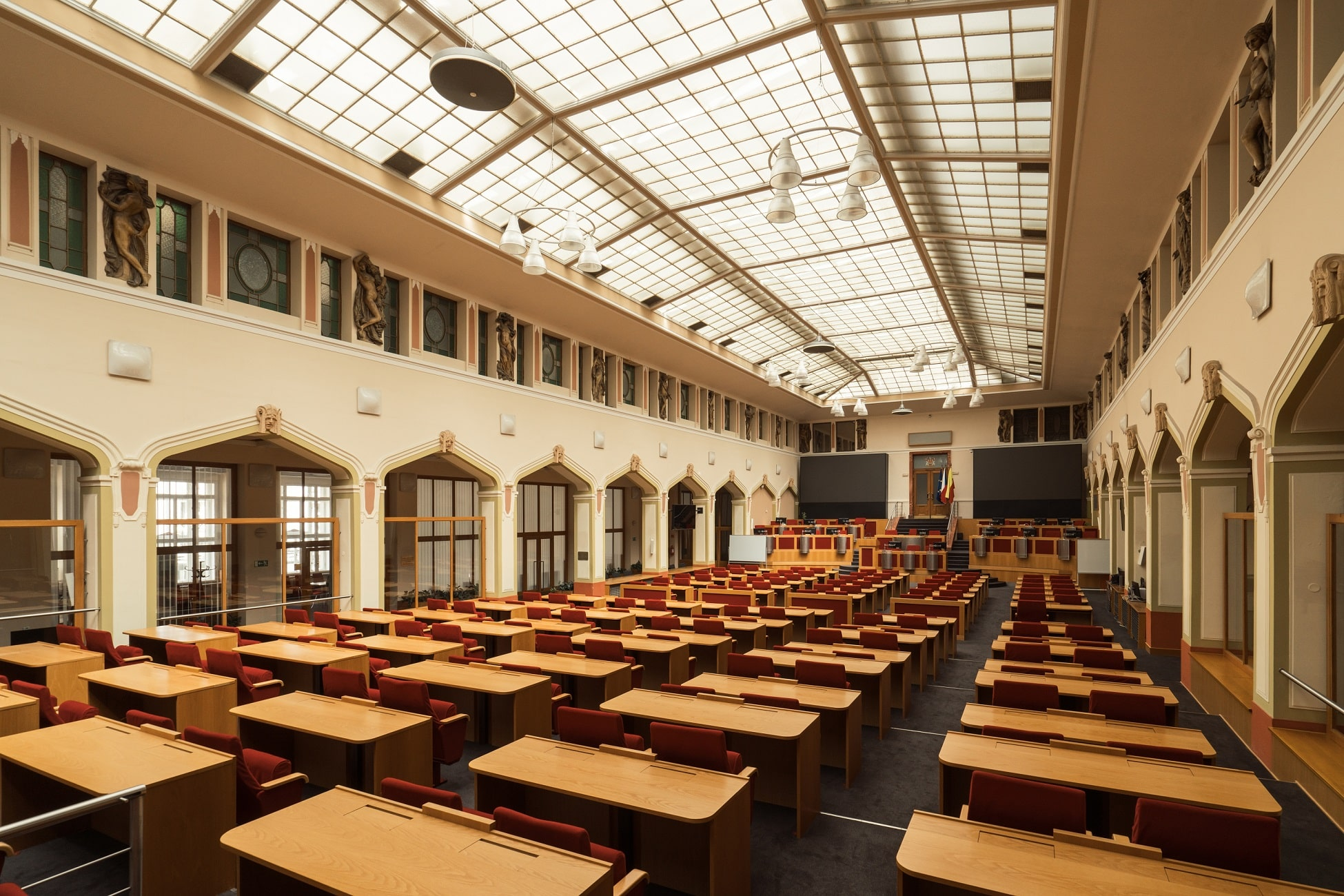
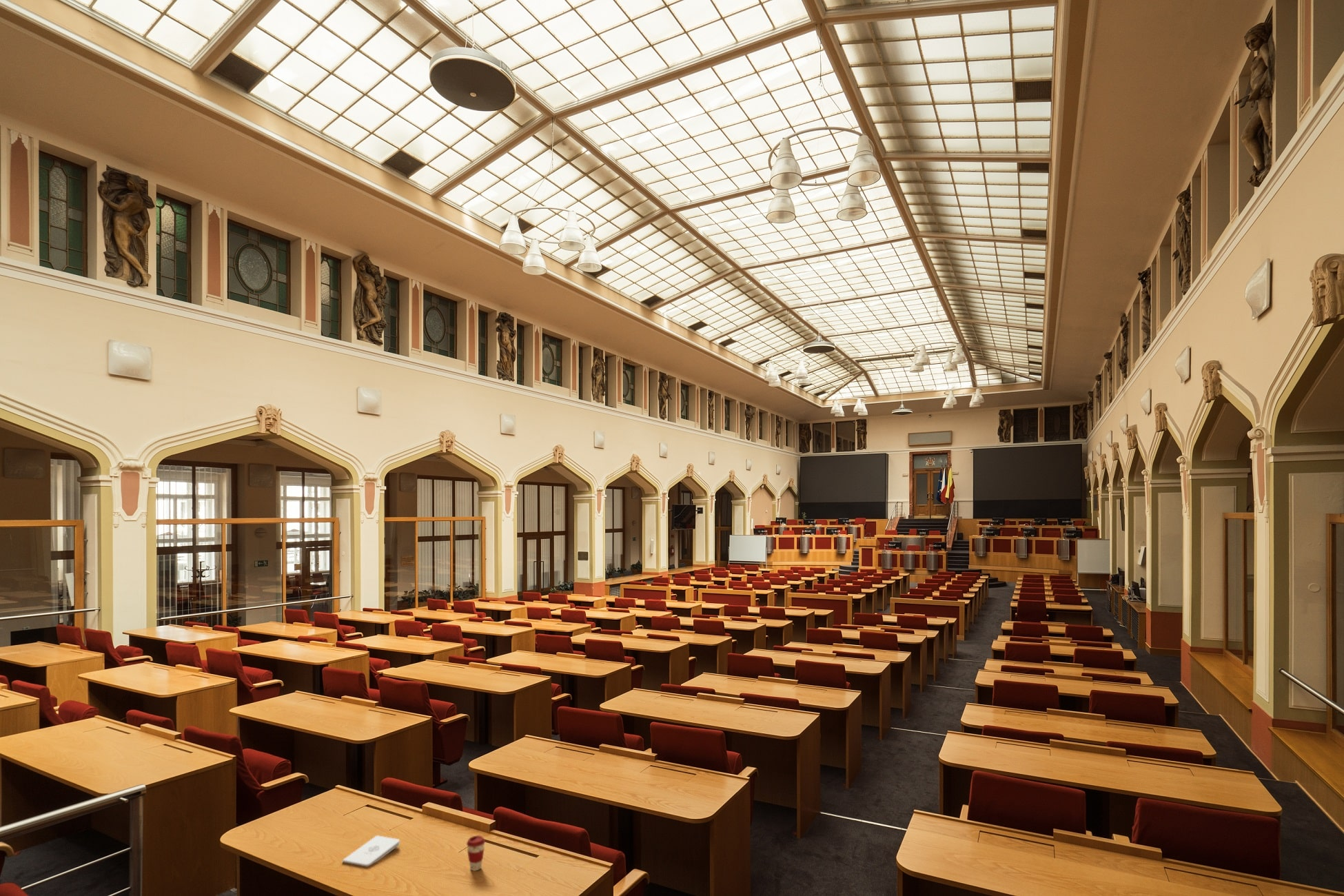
+ coffee cup [466,835,486,872]
+ notepad [342,835,400,867]
